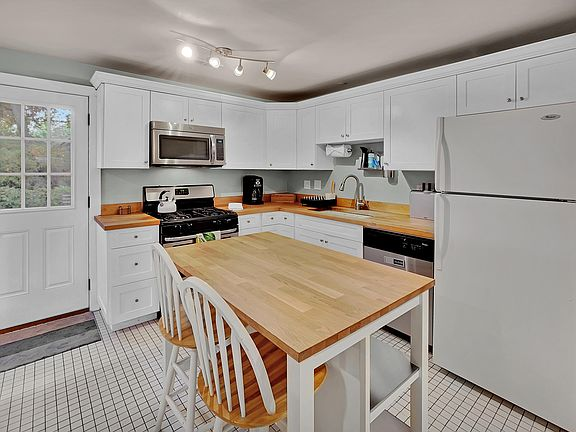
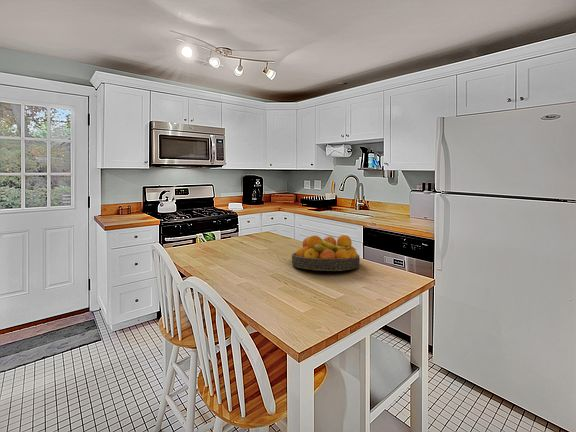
+ fruit bowl [291,234,361,272]
